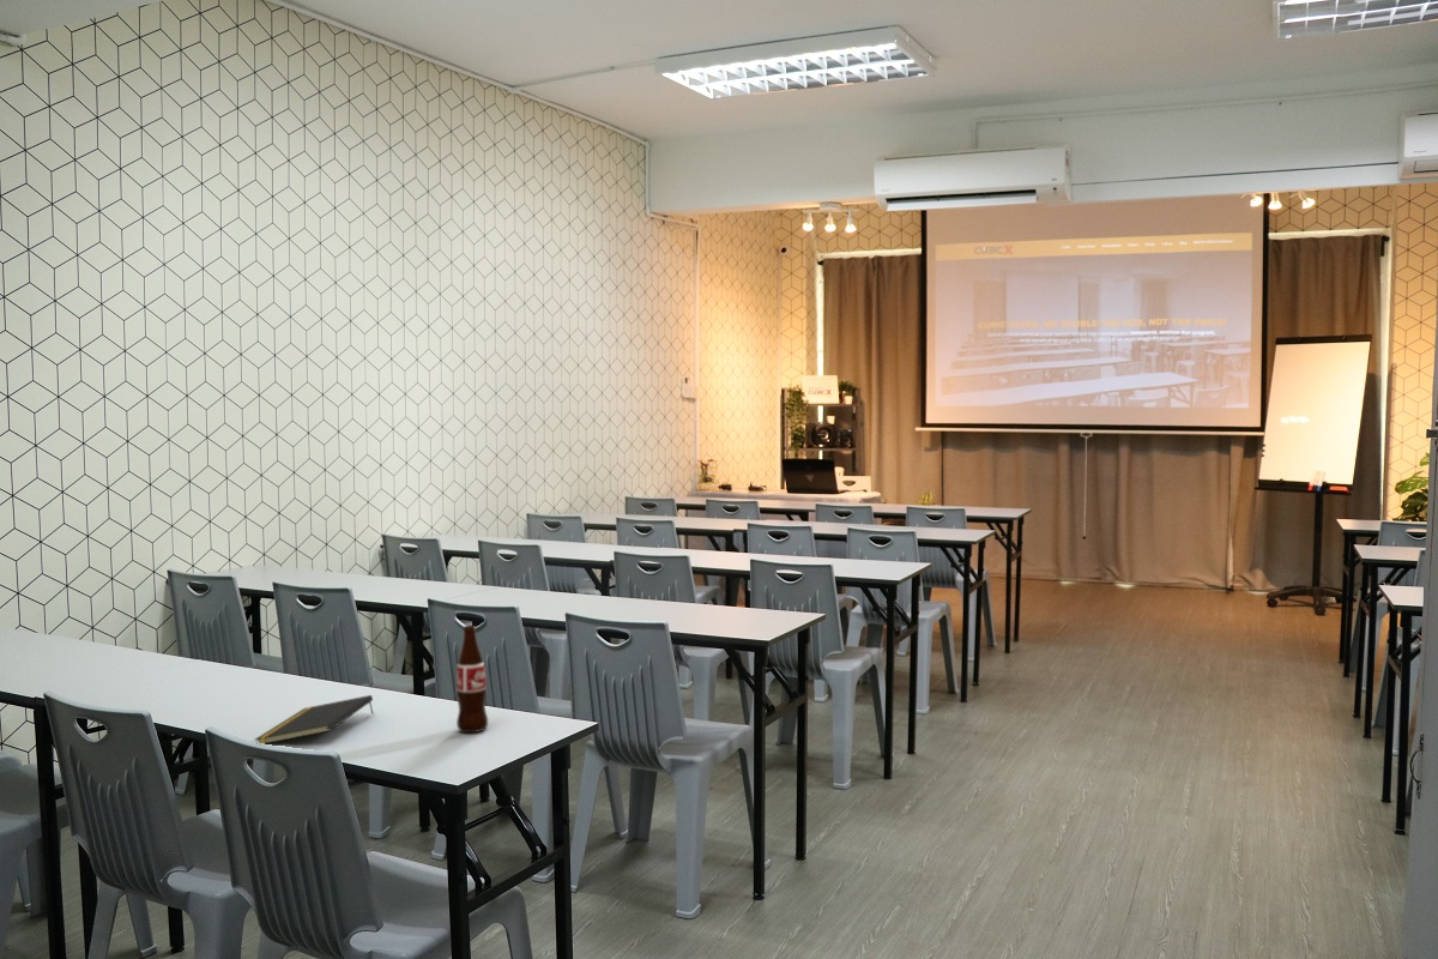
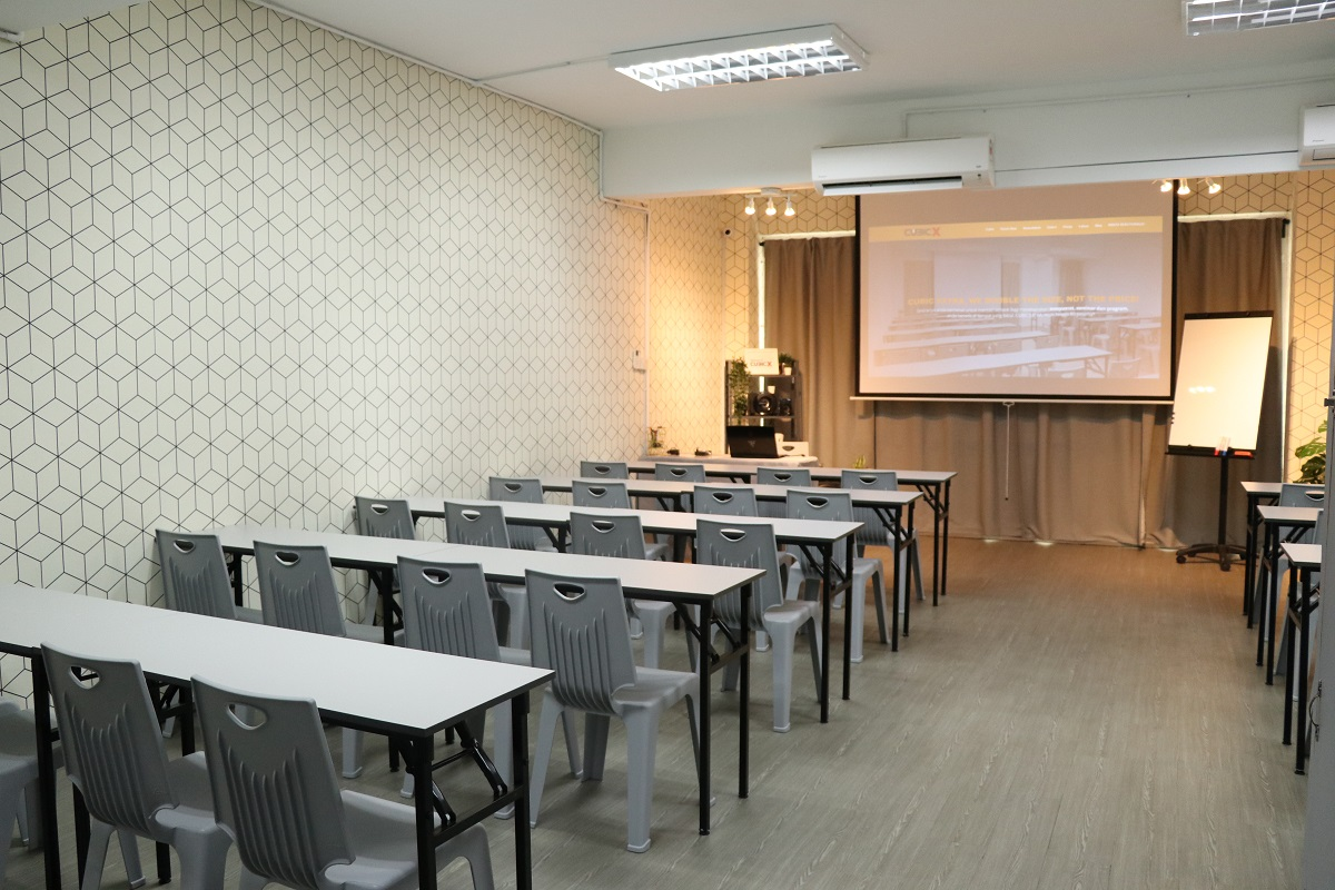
- bottle [454,625,489,734]
- notepad [254,694,374,744]
